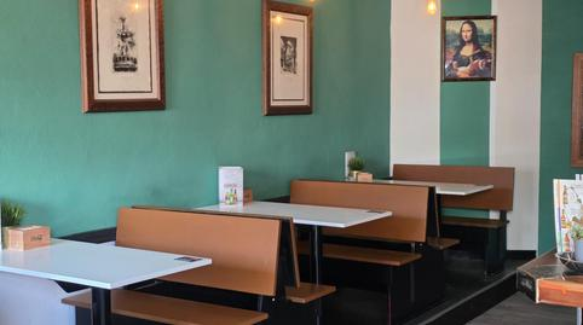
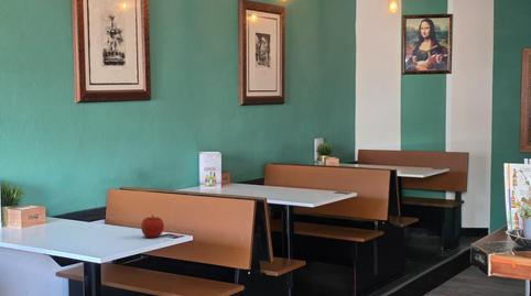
+ apple [140,215,165,239]
